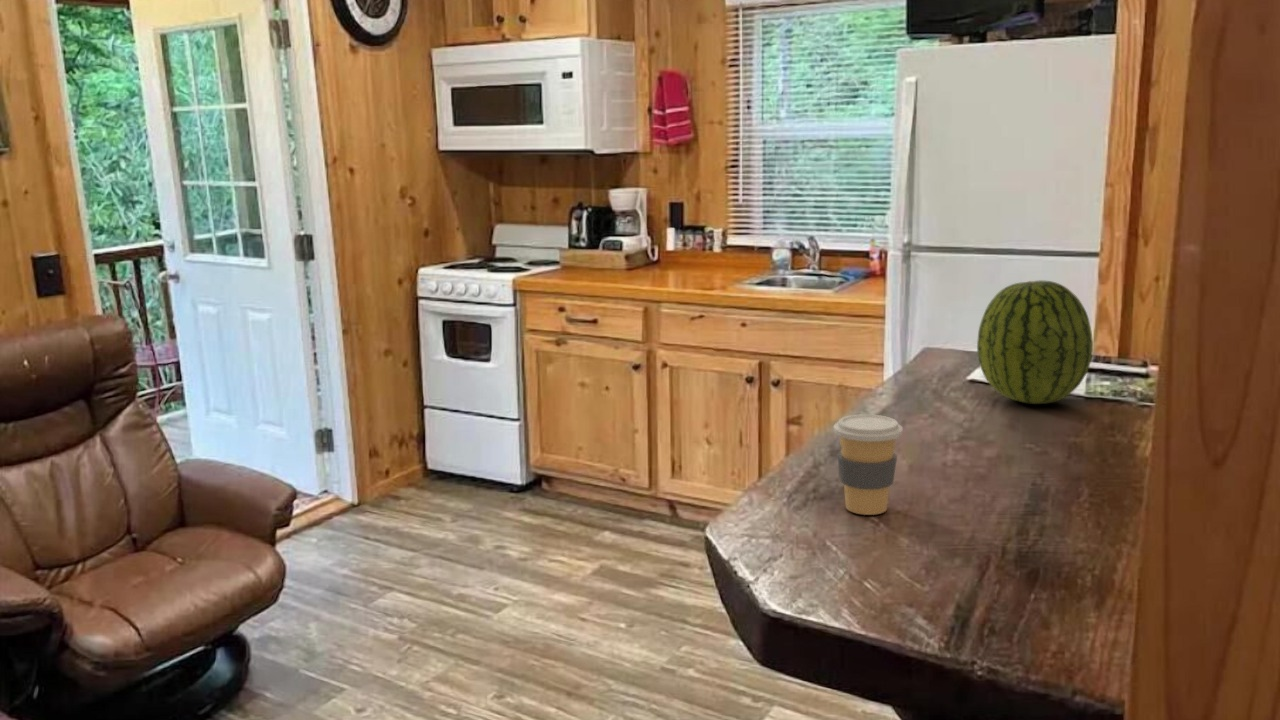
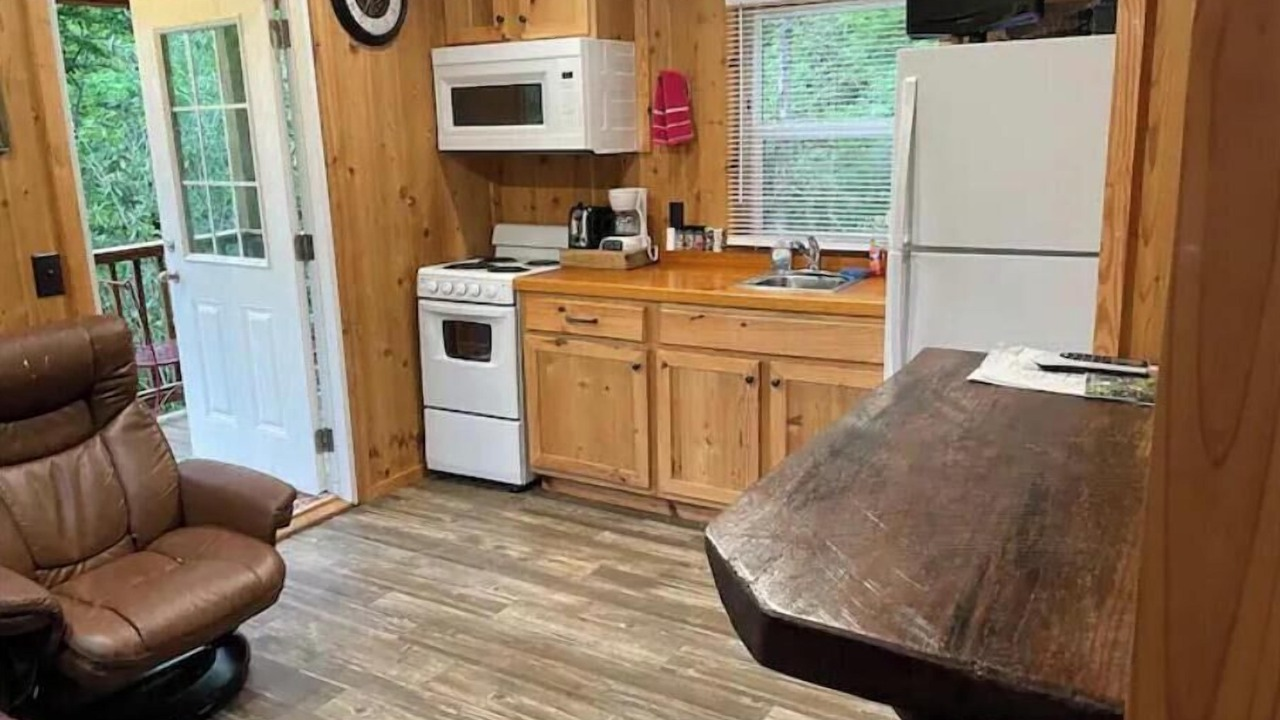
- fruit [976,279,1094,405]
- coffee cup [833,414,904,516]
